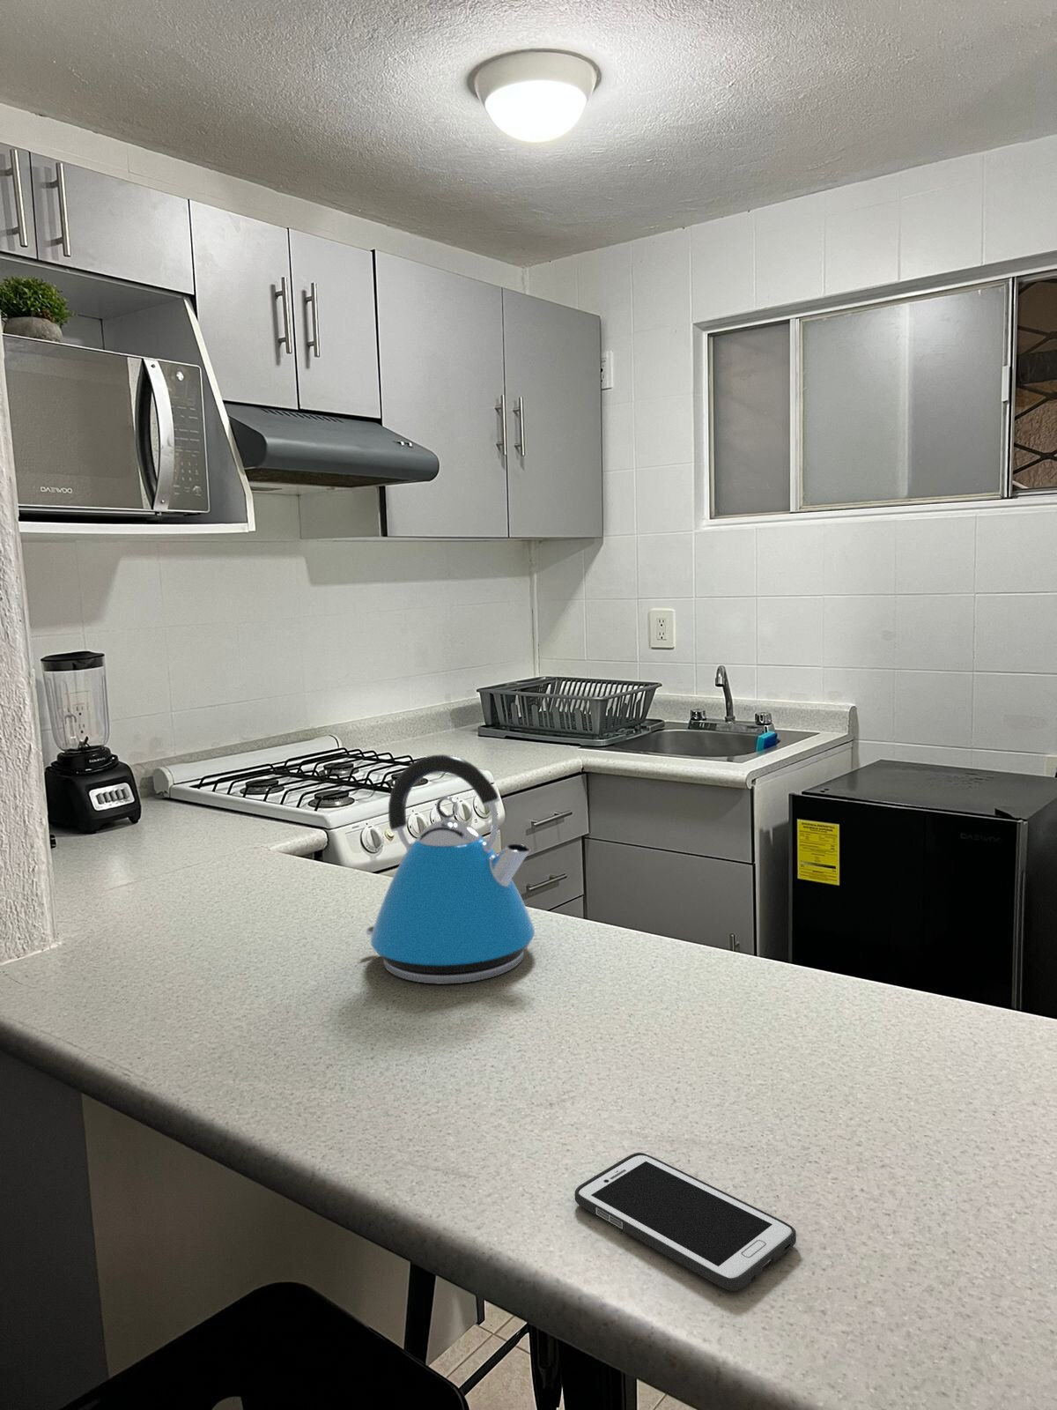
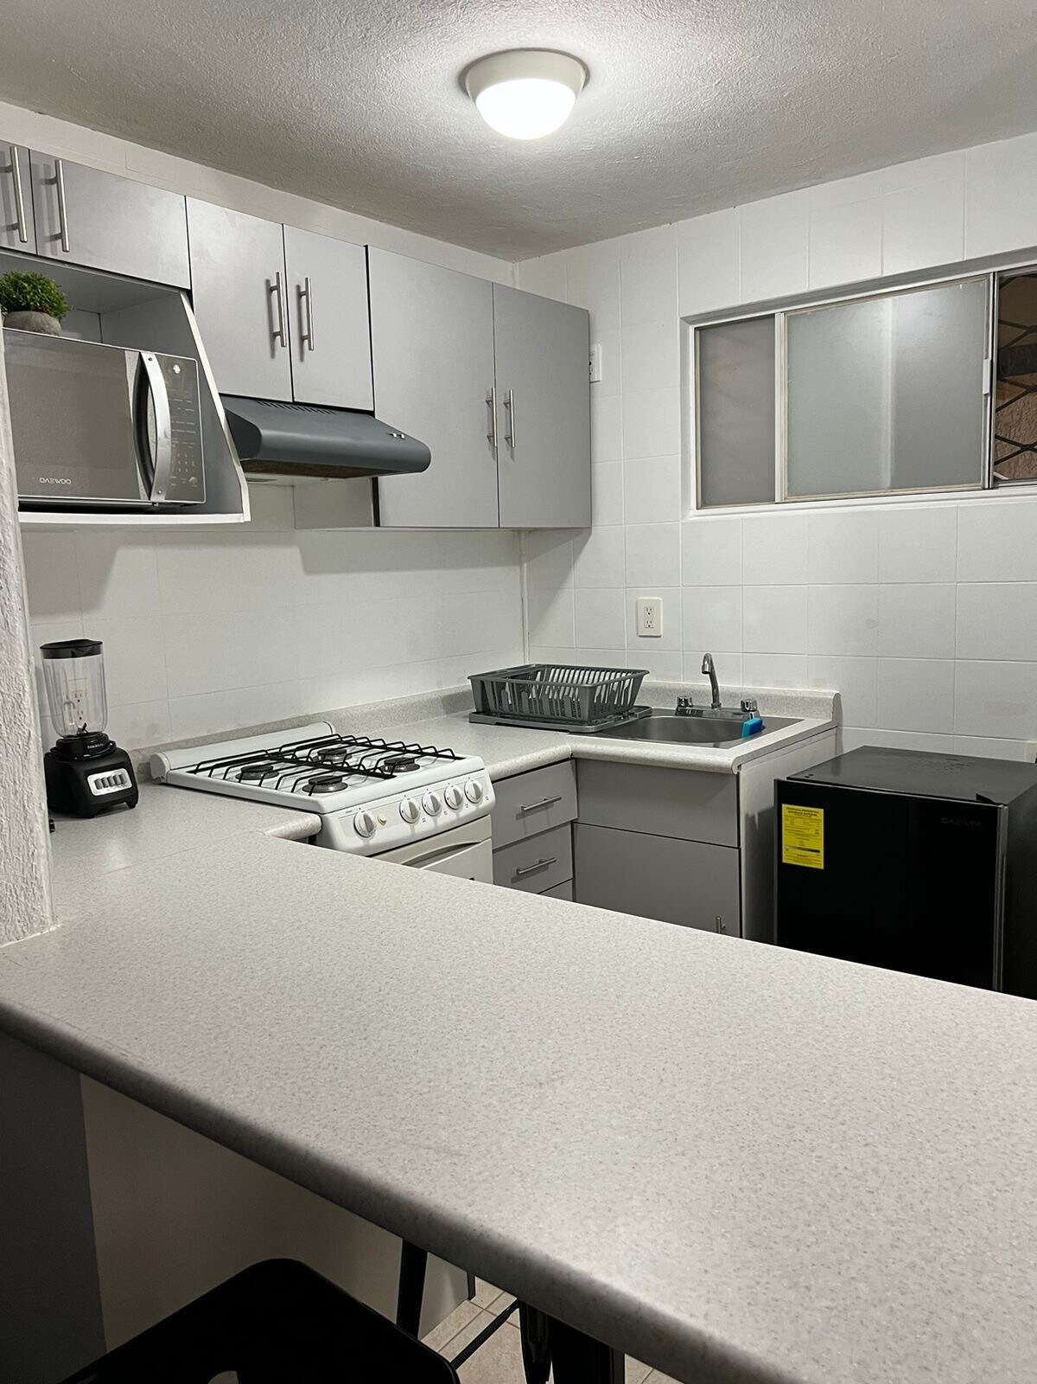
- cell phone [574,1151,797,1292]
- kettle [365,754,535,985]
